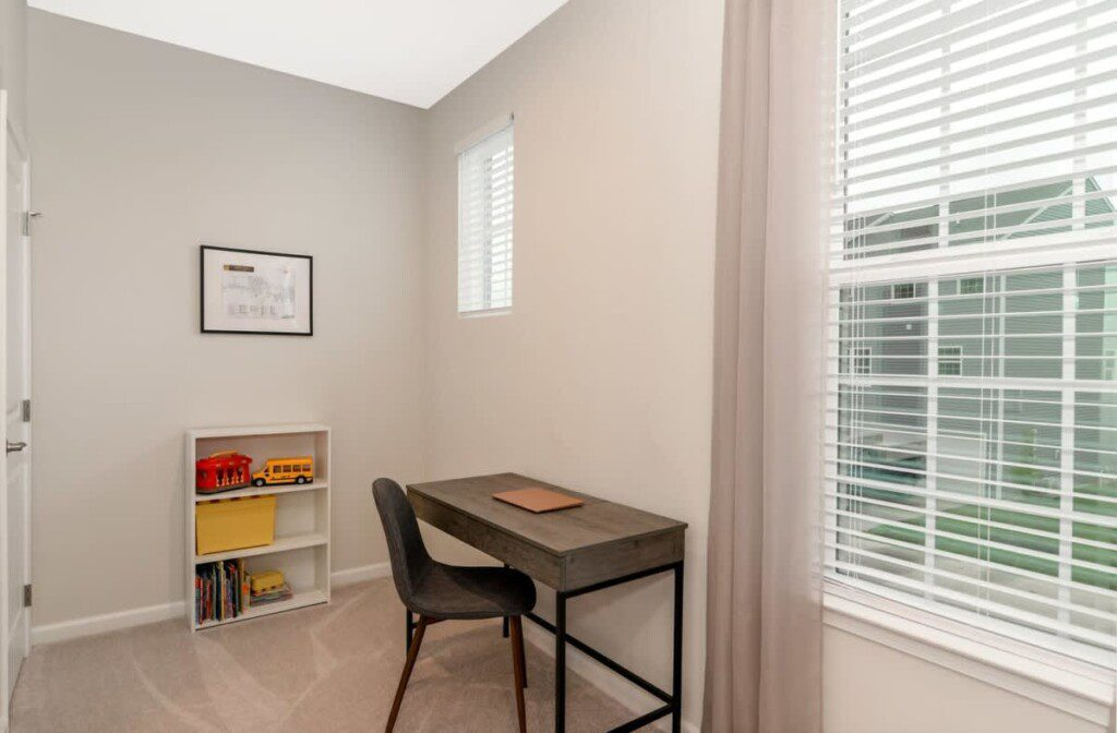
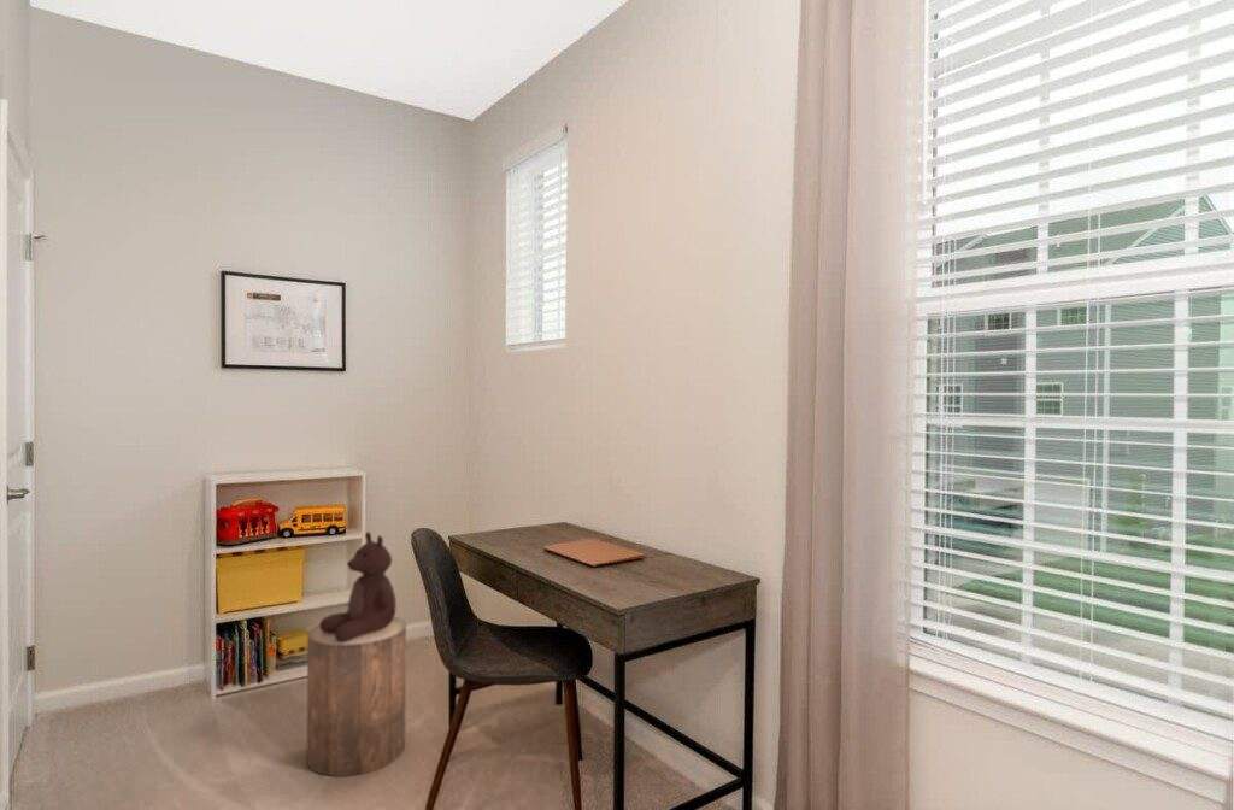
+ stool [306,616,407,777]
+ teddy bear [318,530,398,642]
